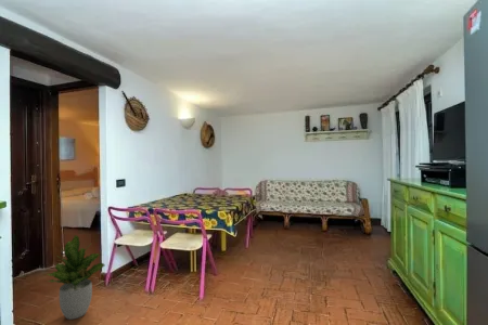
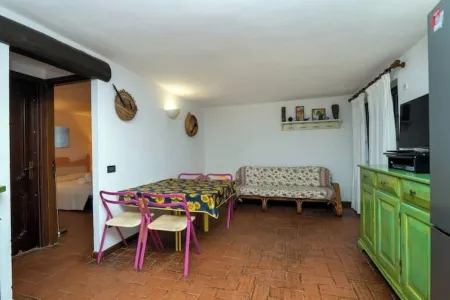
- potted plant [47,234,105,321]
